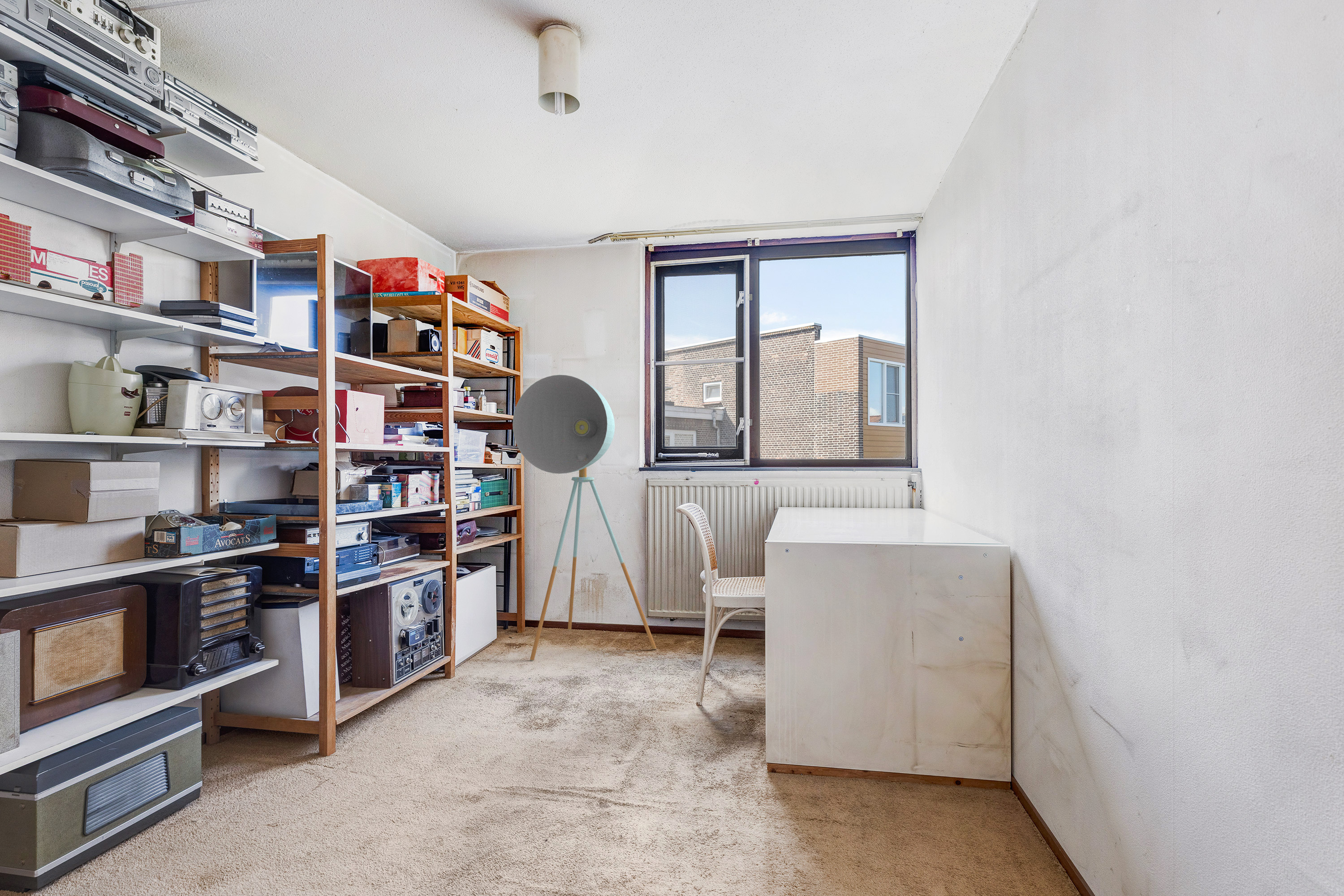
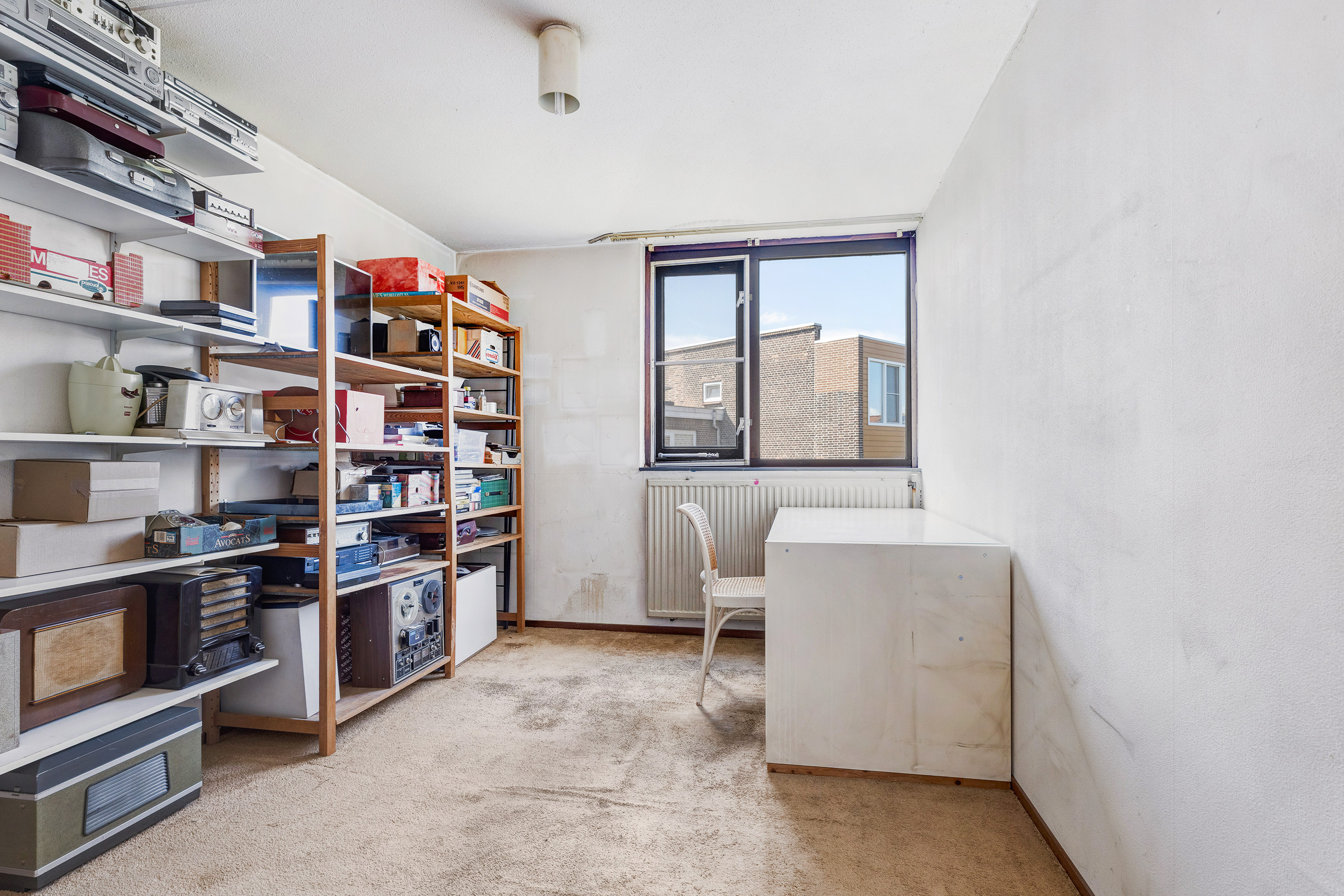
- floor lamp [512,375,657,661]
